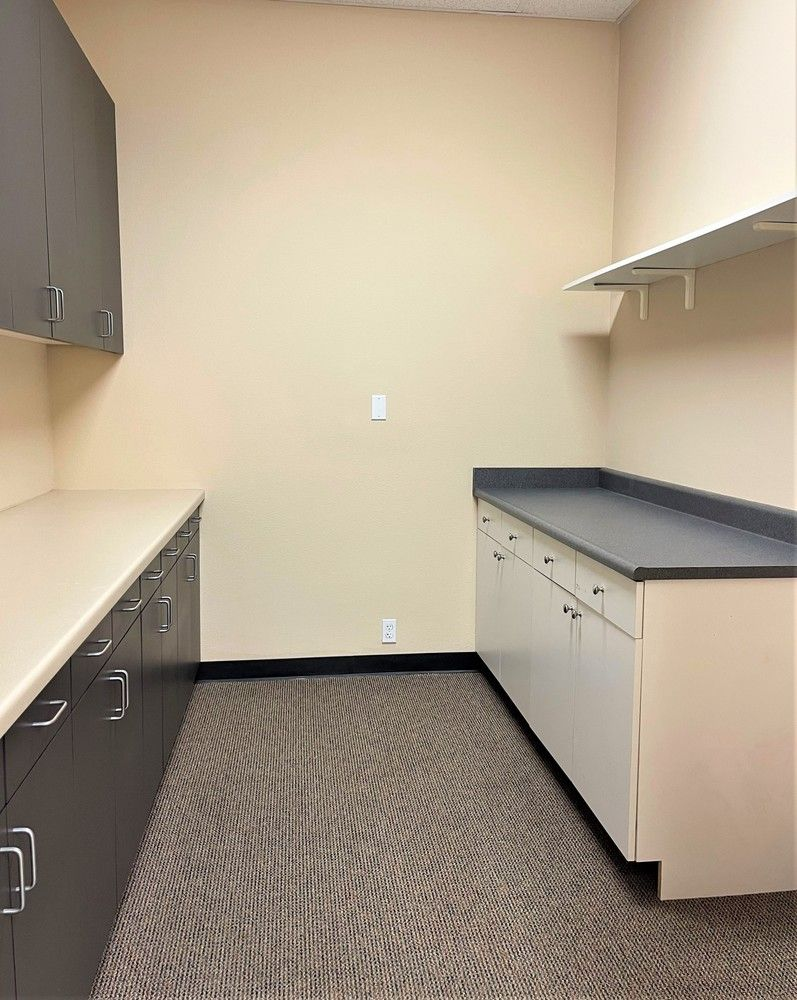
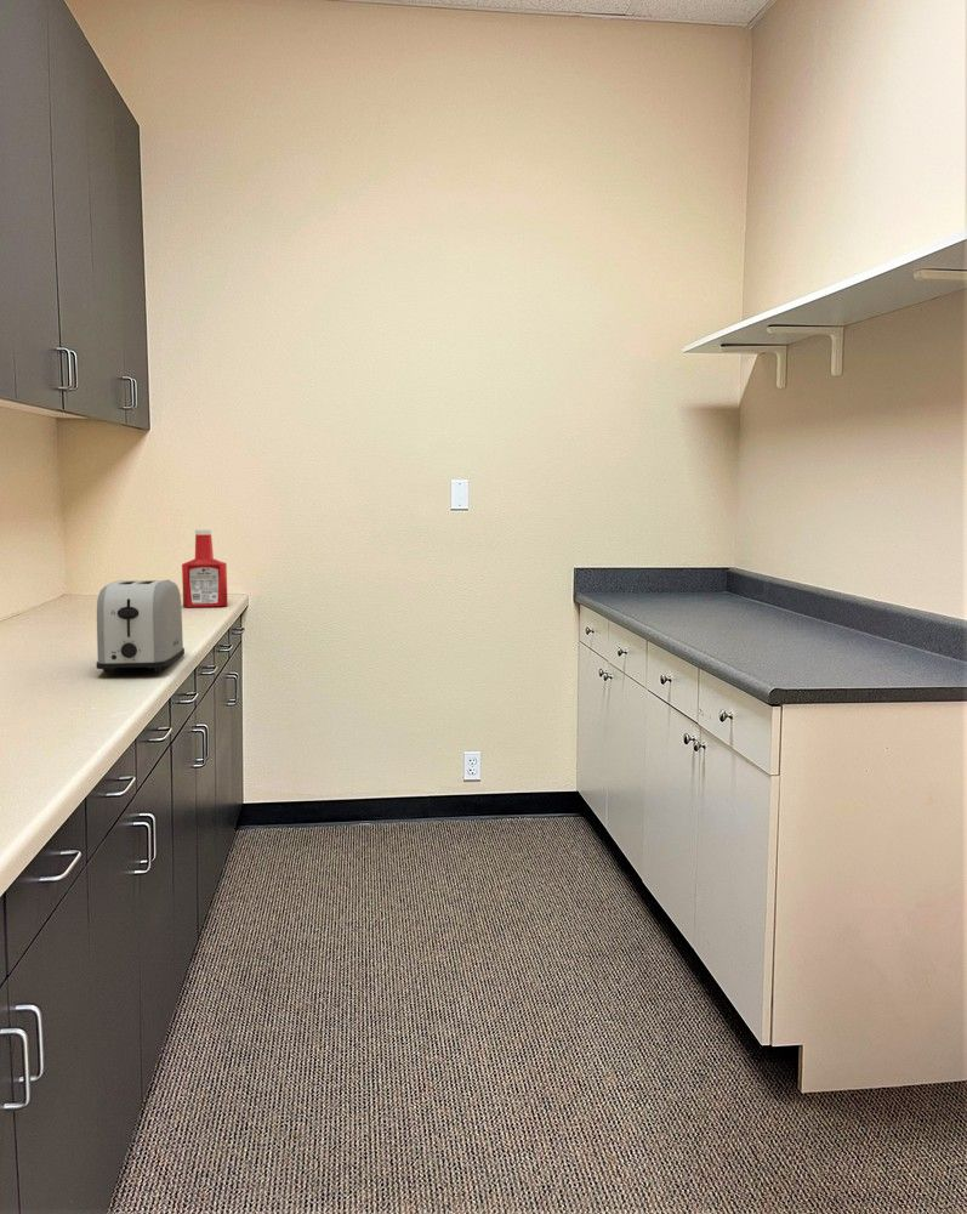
+ toaster [95,578,186,675]
+ soap bottle [181,528,228,608]
